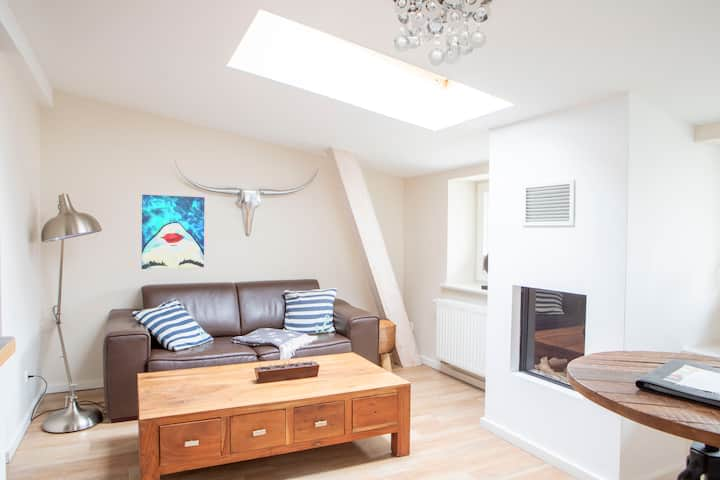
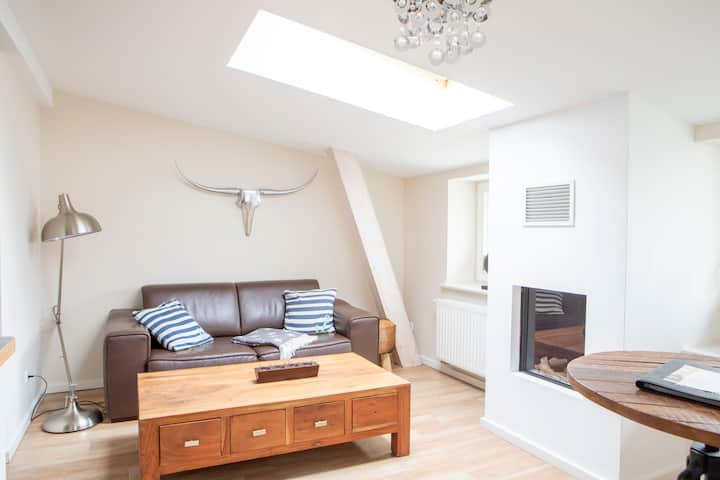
- wall art [141,194,205,270]
